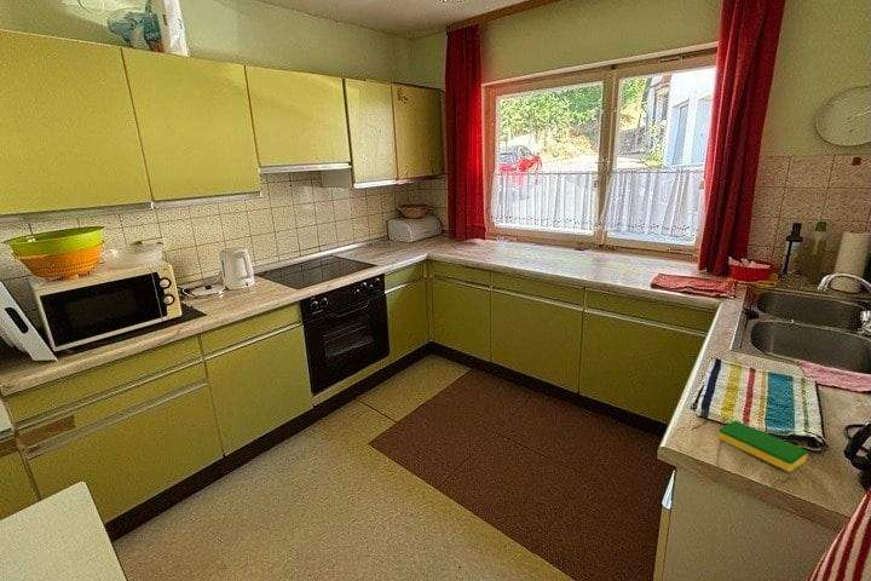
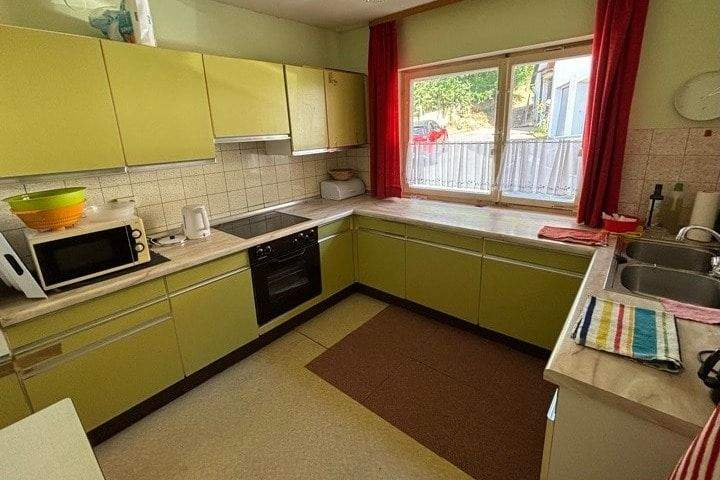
- dish sponge [717,420,808,472]
